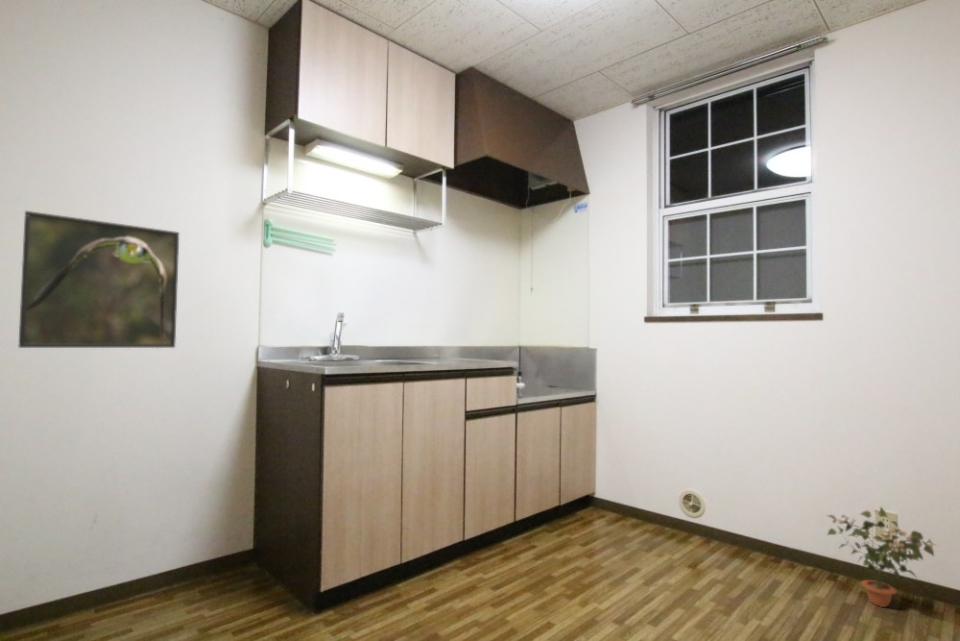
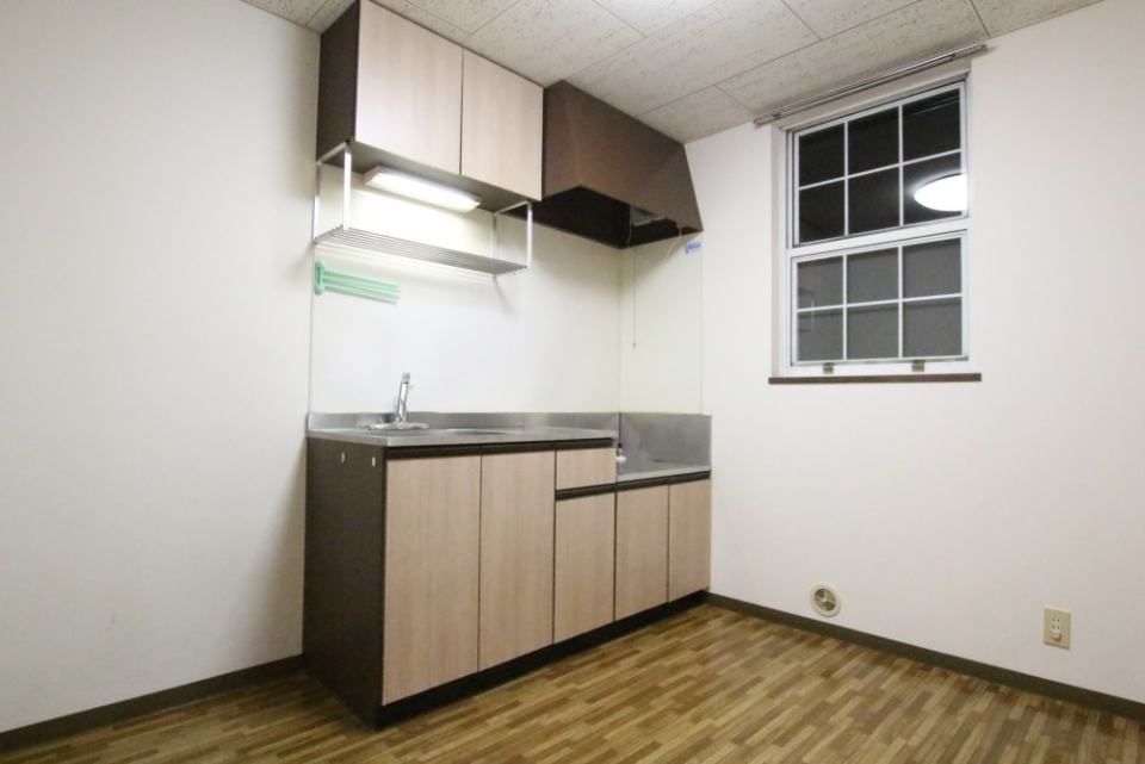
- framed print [18,210,180,349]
- potted plant [826,506,938,608]
